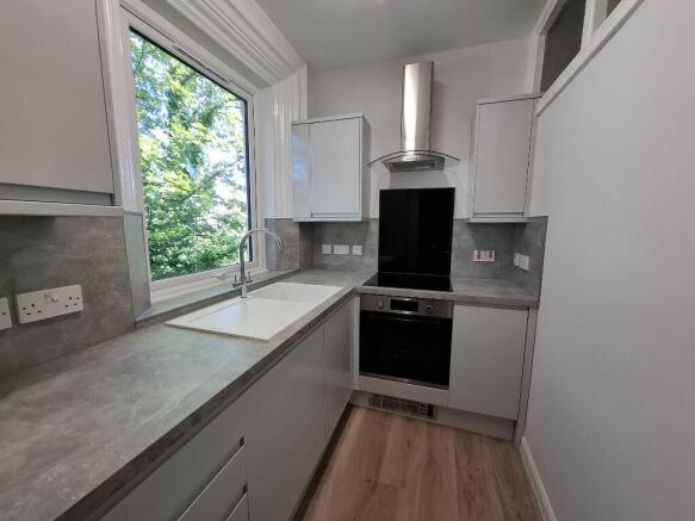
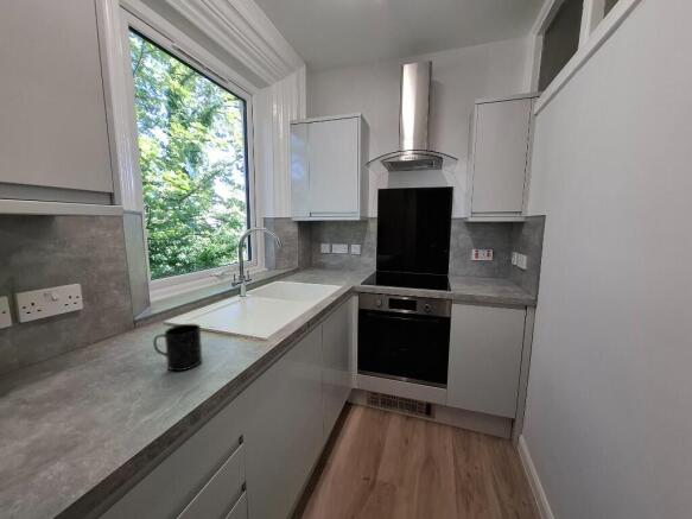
+ mug [152,323,203,372]
